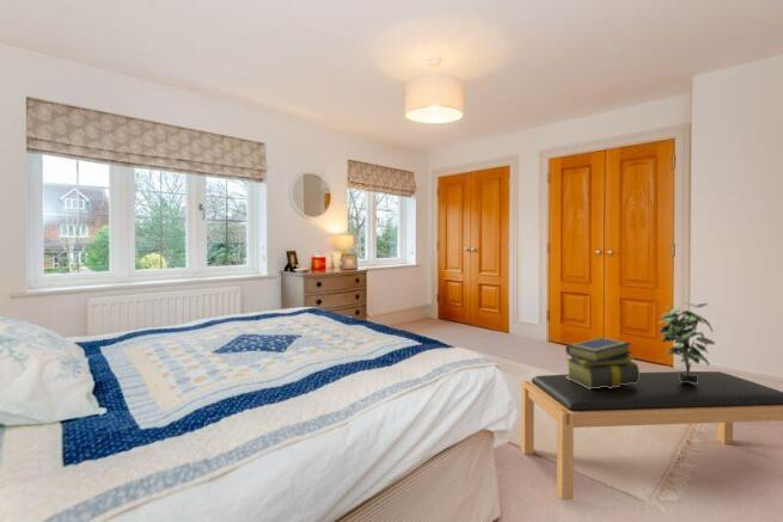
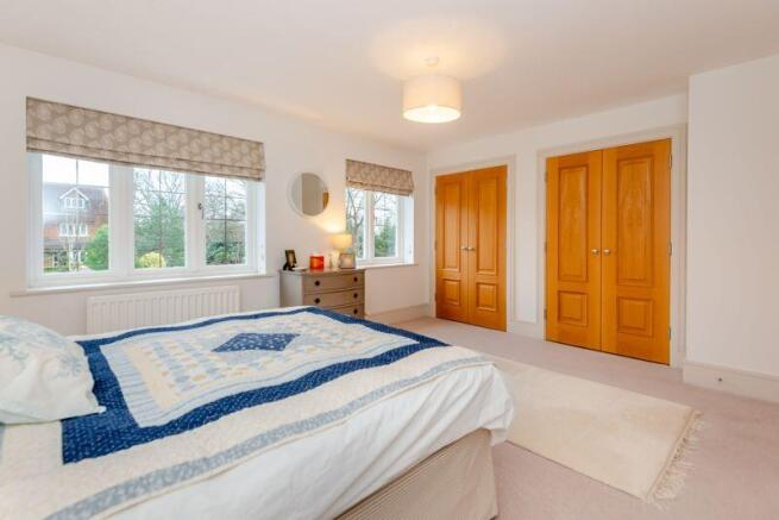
- bench [520,370,783,500]
- stack of books [564,336,641,389]
- potted plant [657,302,716,383]
